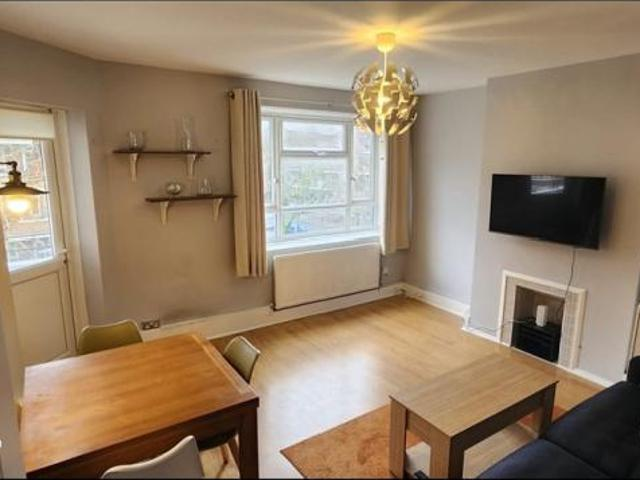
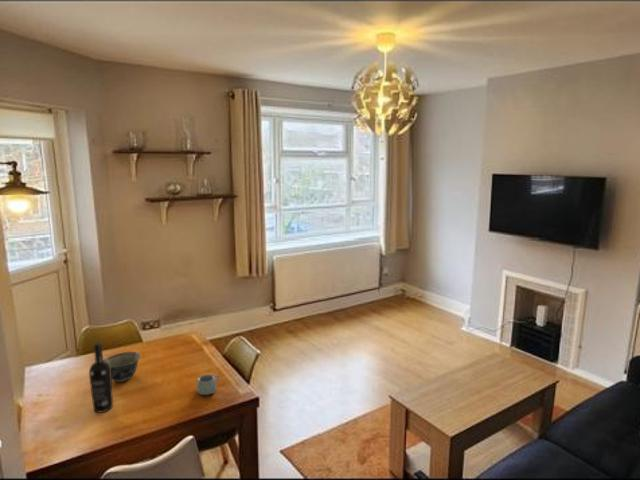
+ wine bottle [88,341,114,413]
+ bowl [103,351,141,383]
+ mug [196,373,220,396]
